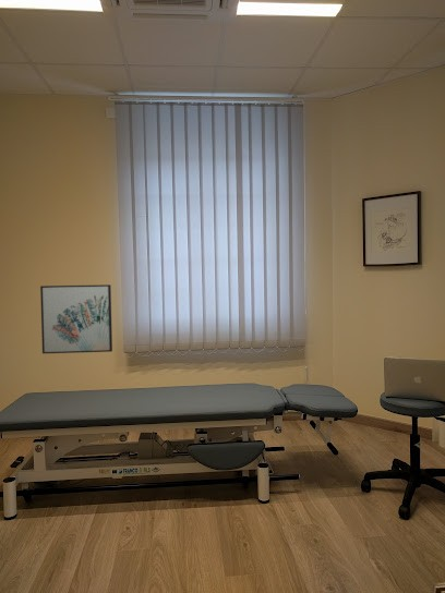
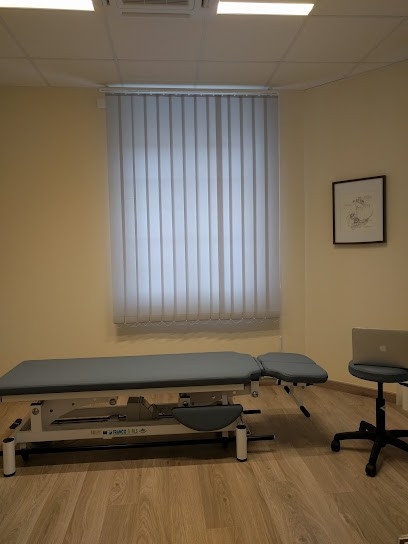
- wall art [39,283,113,354]
